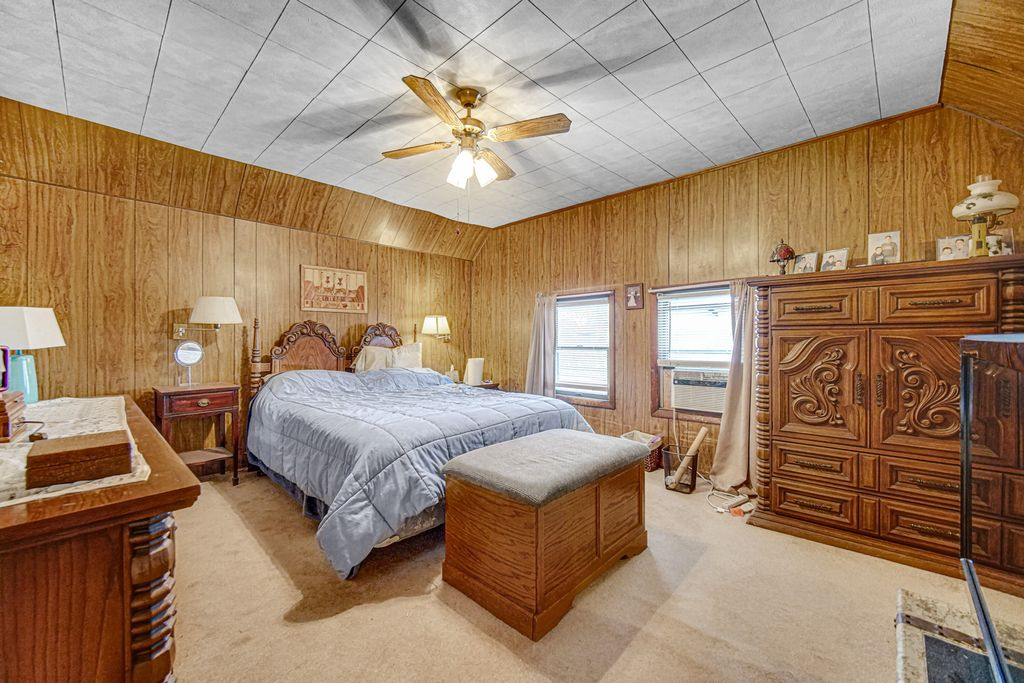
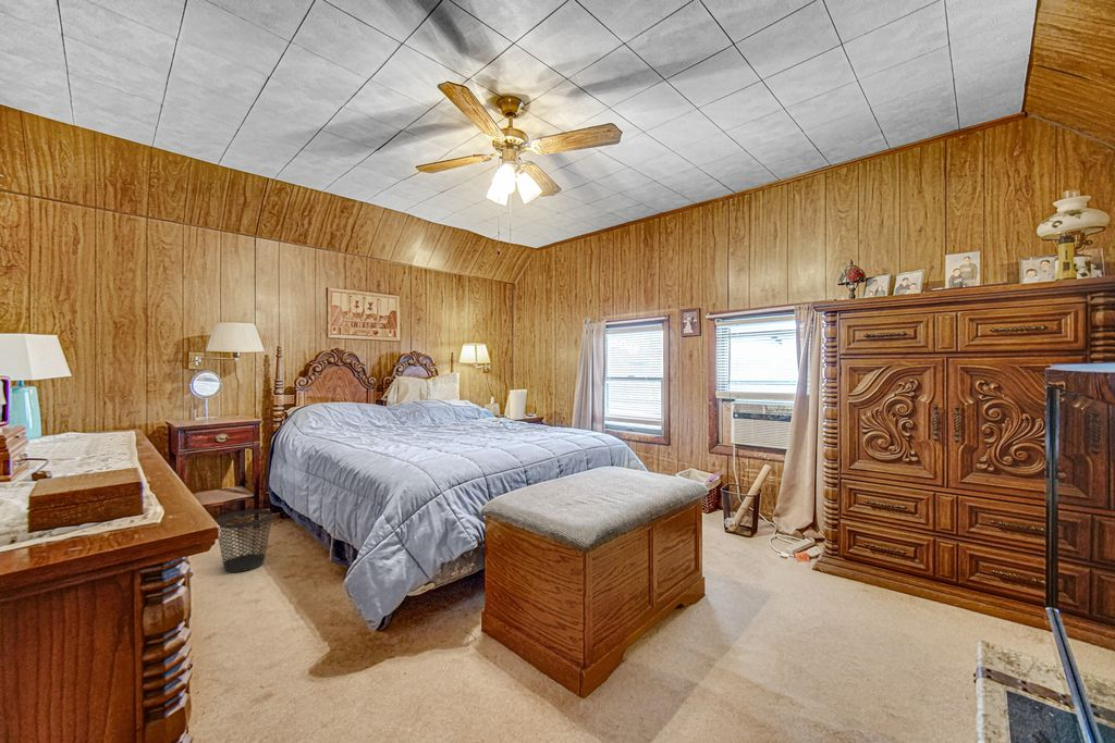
+ wastebasket [215,508,274,573]
